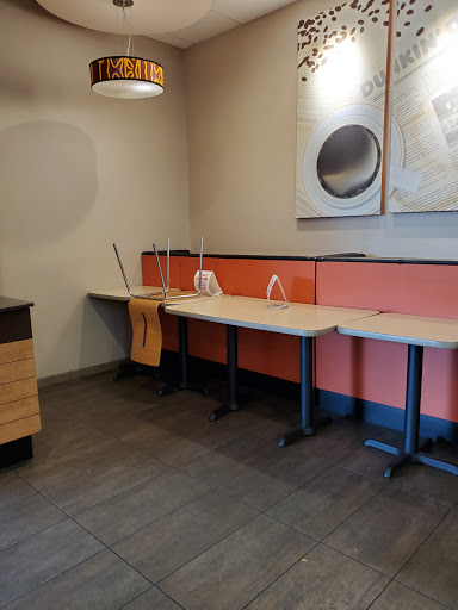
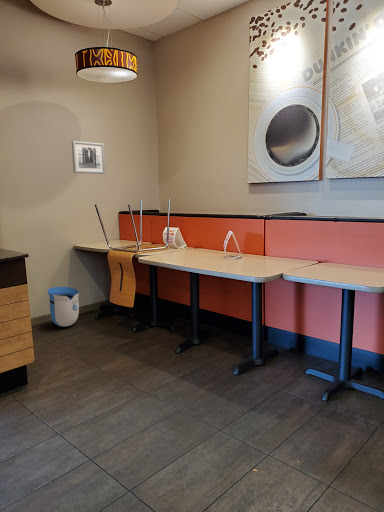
+ sun visor [47,286,80,328]
+ wall art [71,140,106,175]
